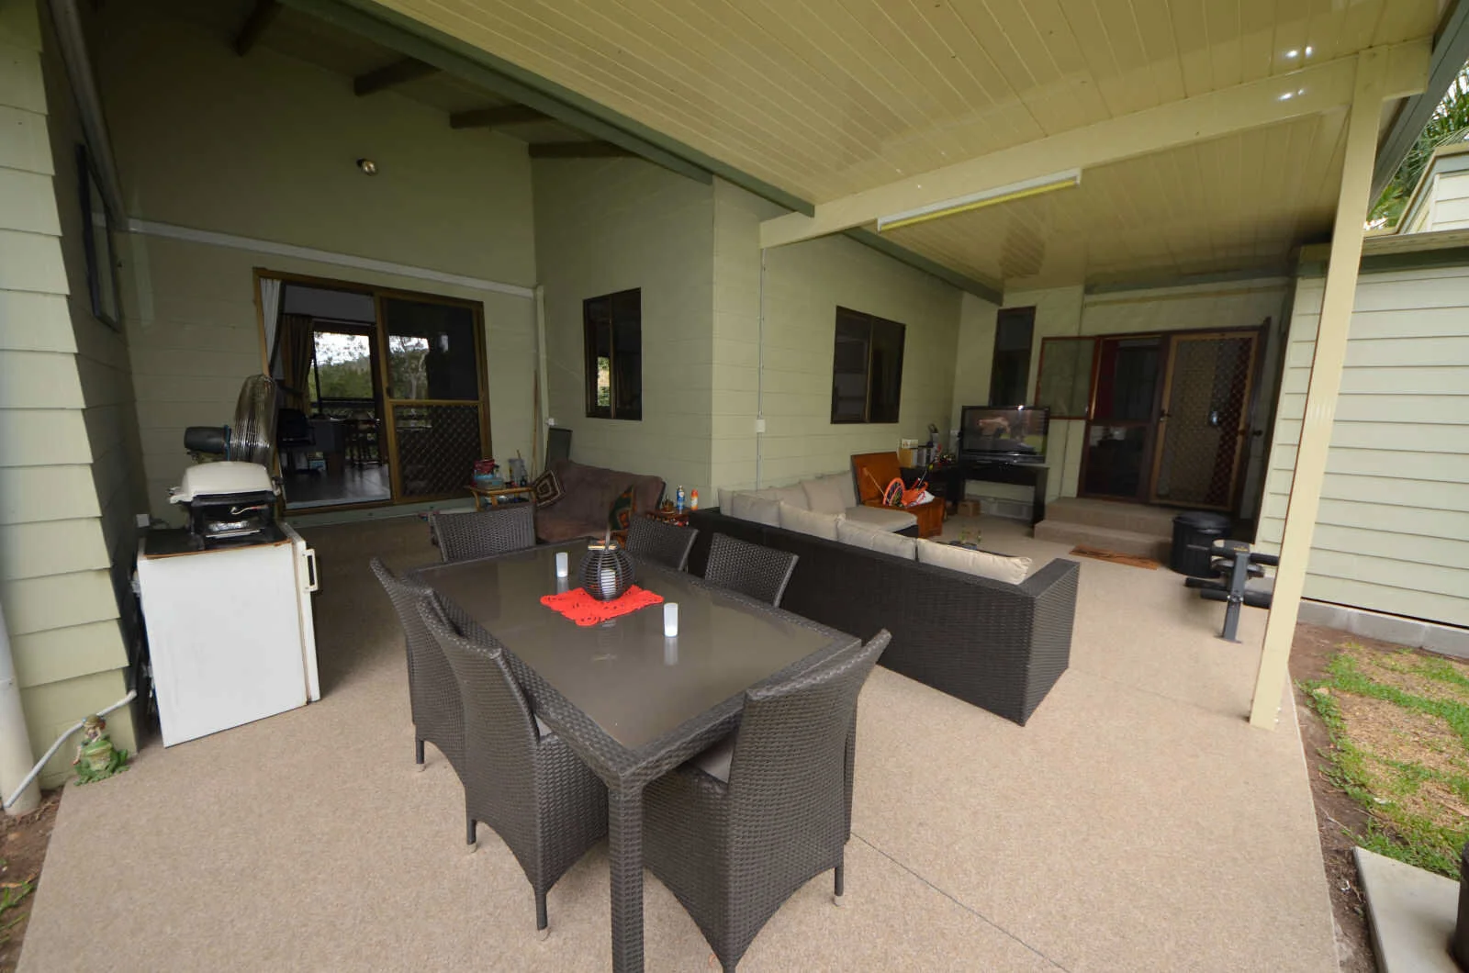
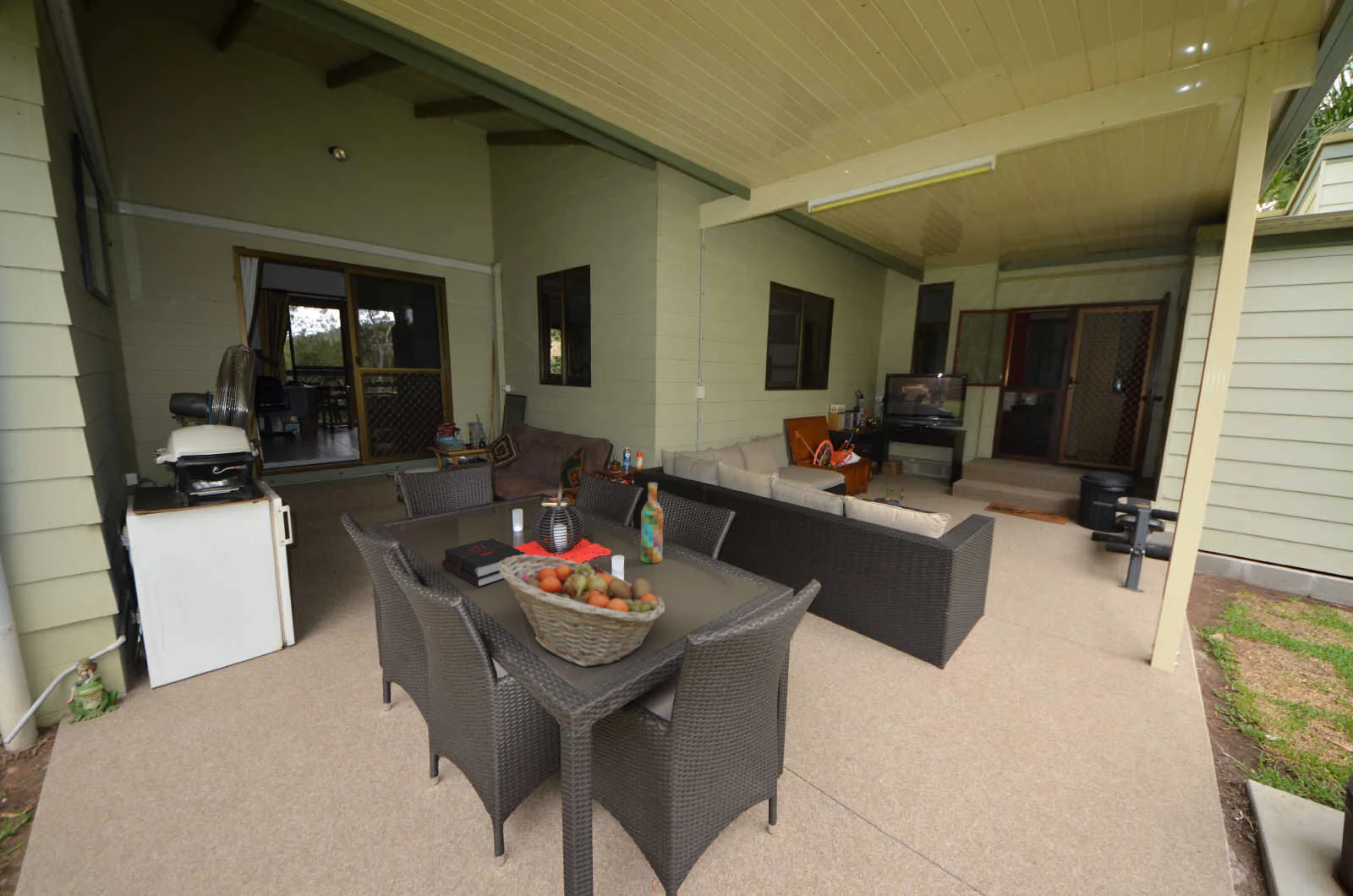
+ fruit basket [499,554,666,668]
+ hardback book [441,537,527,587]
+ wine bottle [640,482,664,564]
